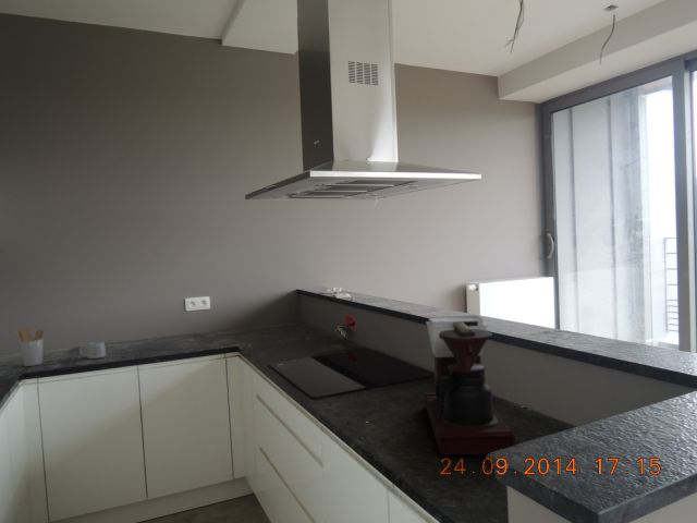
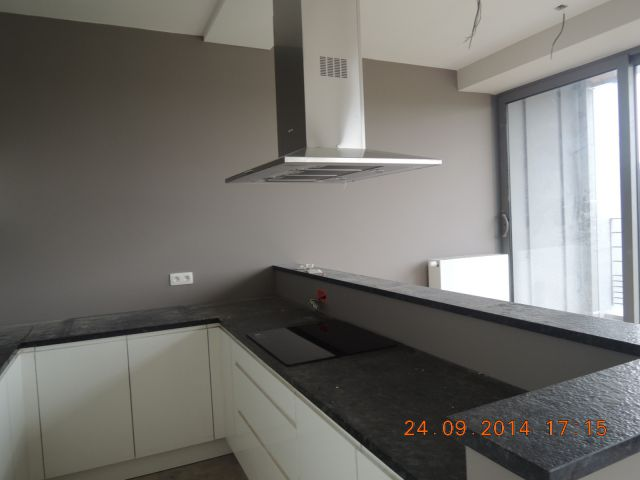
- coffee maker [424,314,516,457]
- utensil holder [12,327,46,367]
- mug [78,340,107,360]
